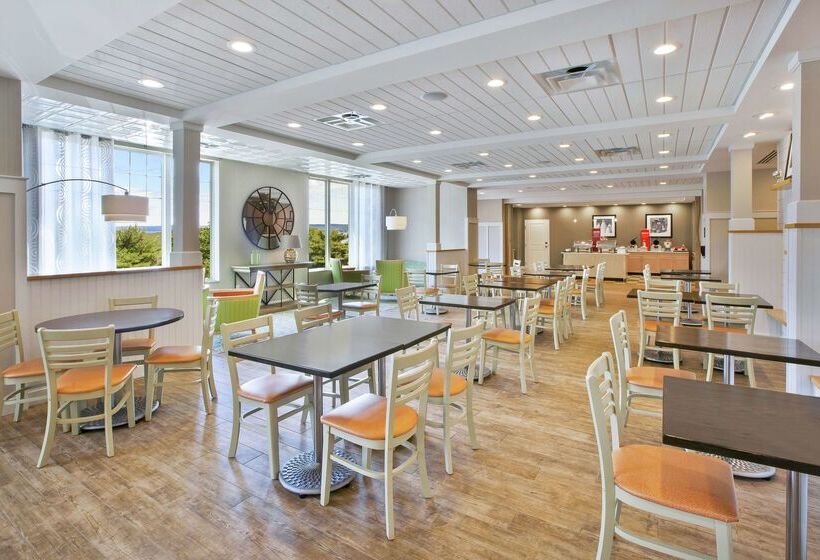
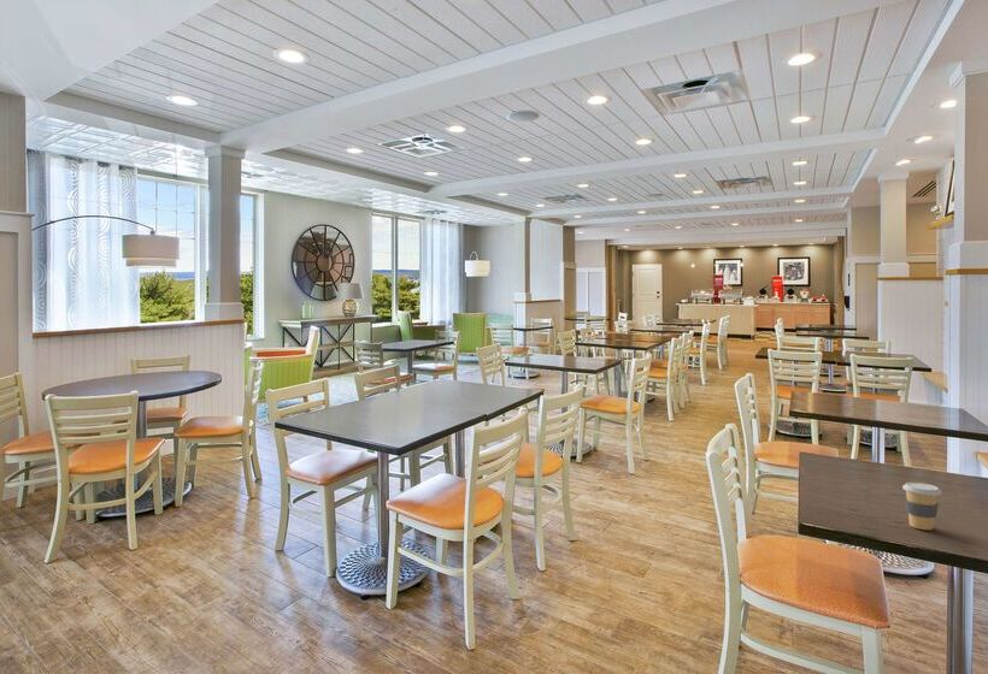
+ coffee cup [901,481,942,531]
